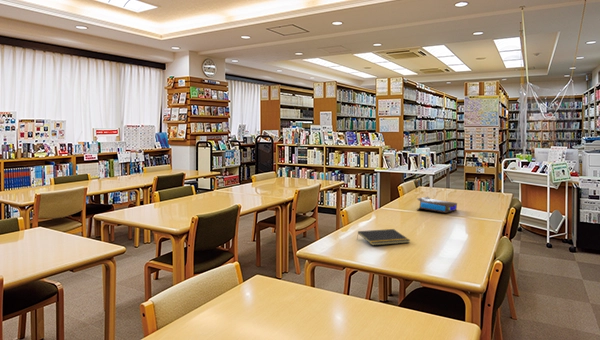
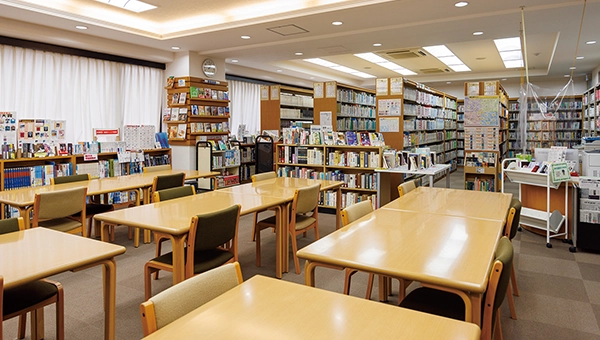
- notepad [356,228,411,246]
- book [415,196,458,214]
